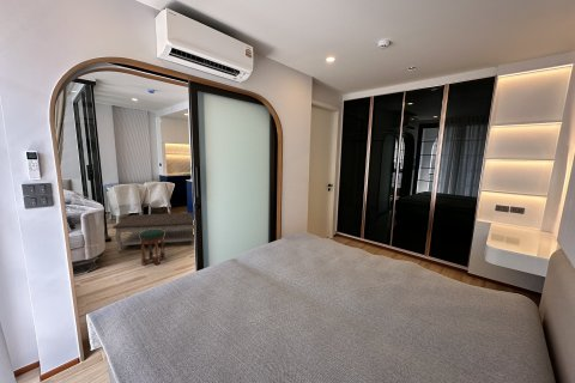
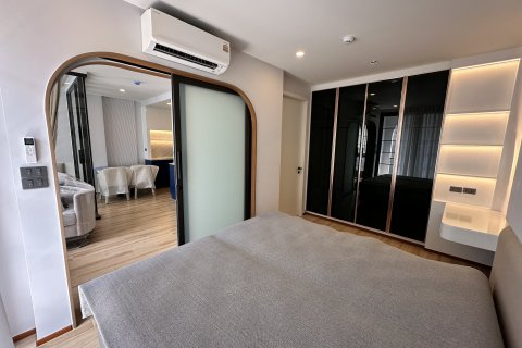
- stool [139,229,167,267]
- coffee table [111,212,195,253]
